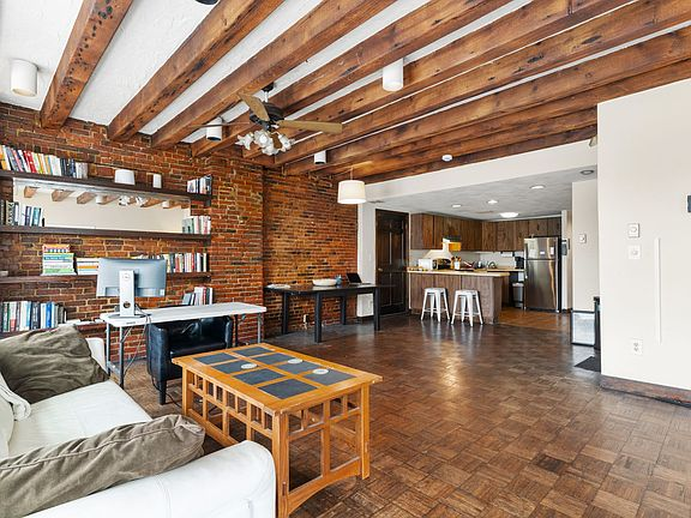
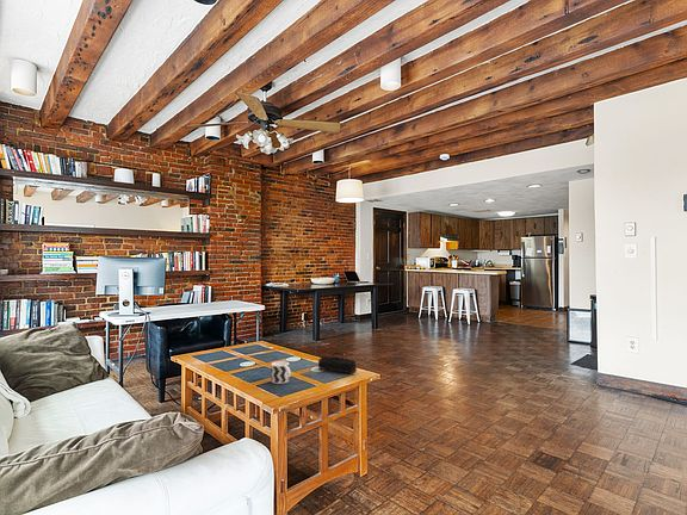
+ pencil case [317,352,358,374]
+ cup [270,360,291,385]
